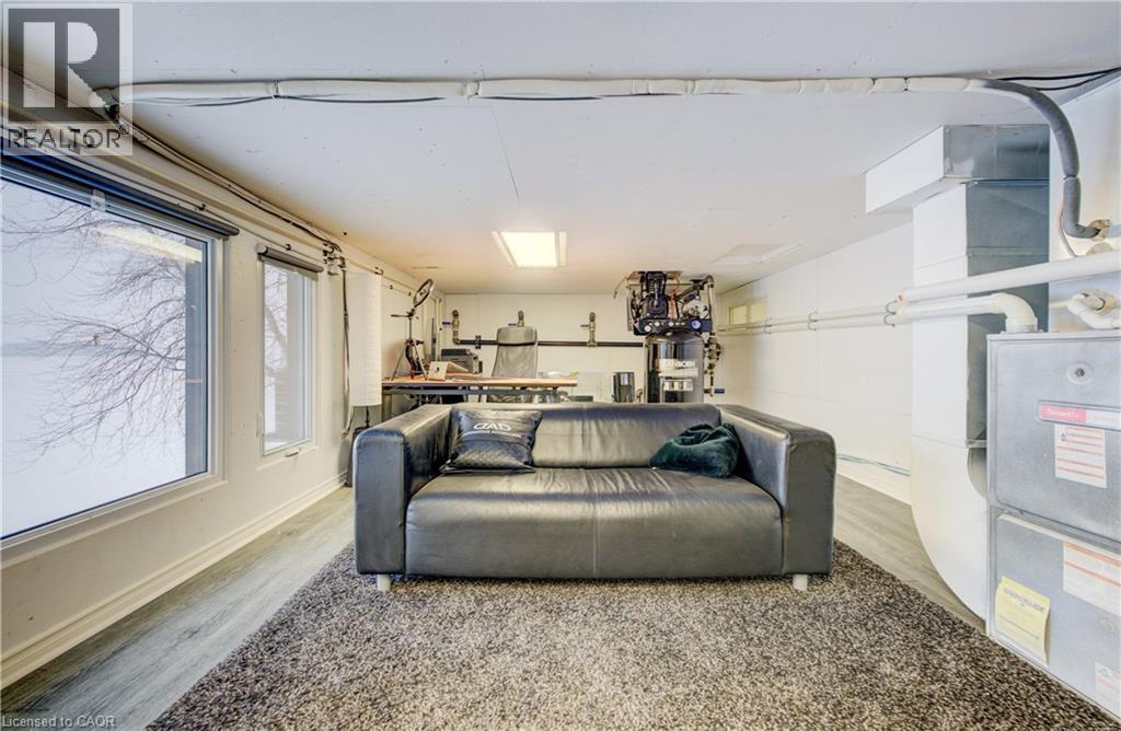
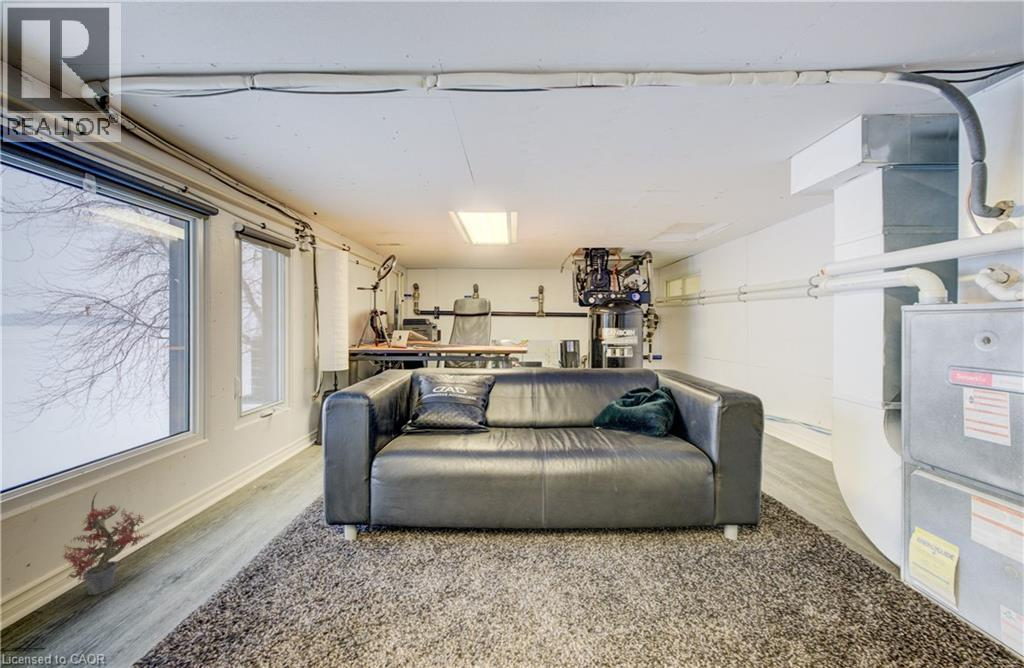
+ potted plant [60,491,151,596]
